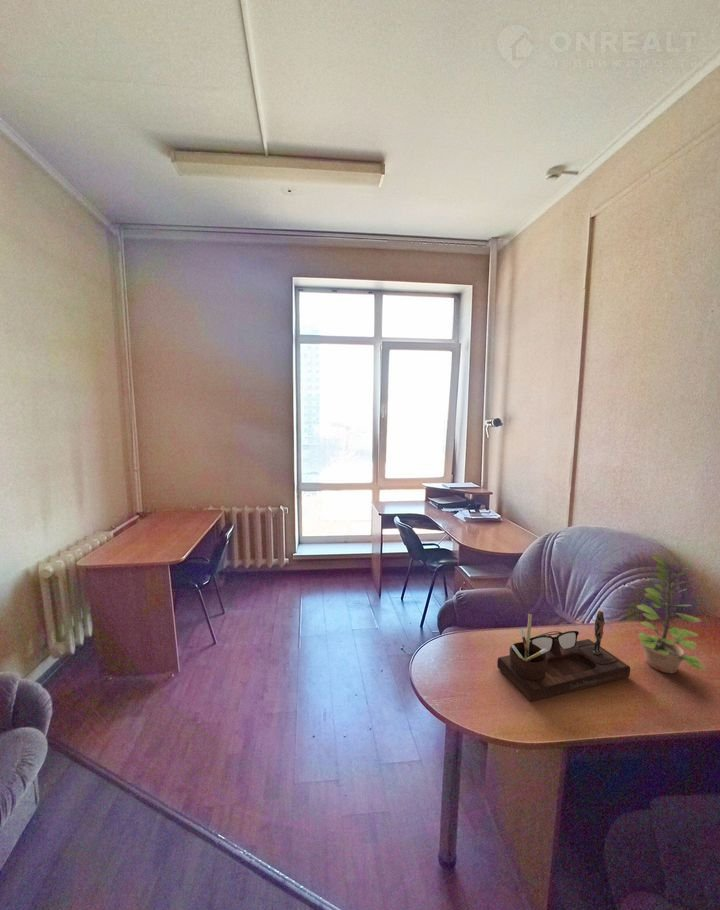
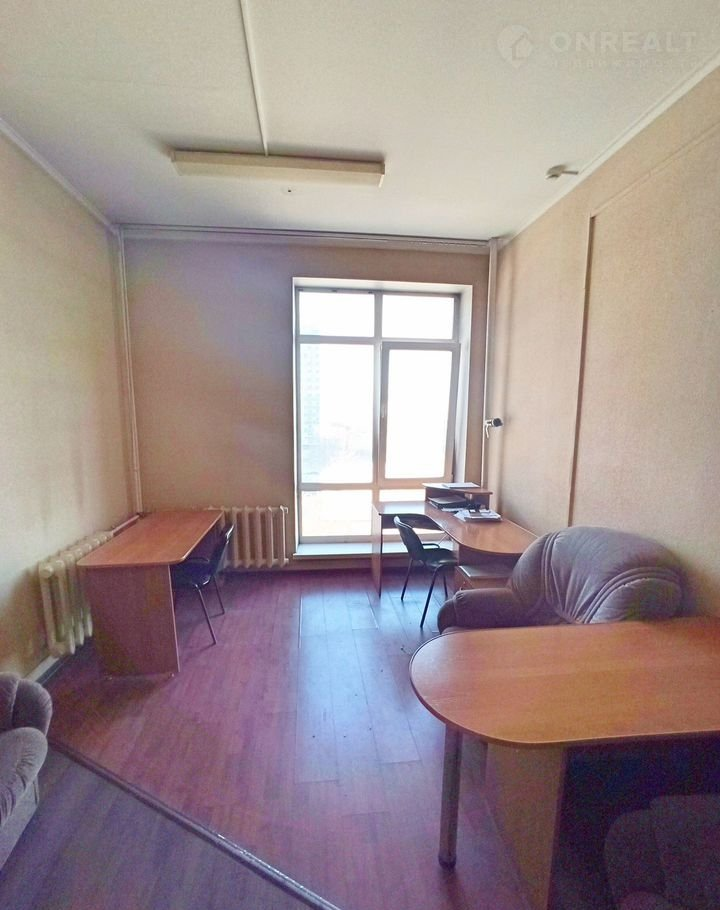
- plant [635,555,707,674]
- desk organizer [496,609,631,703]
